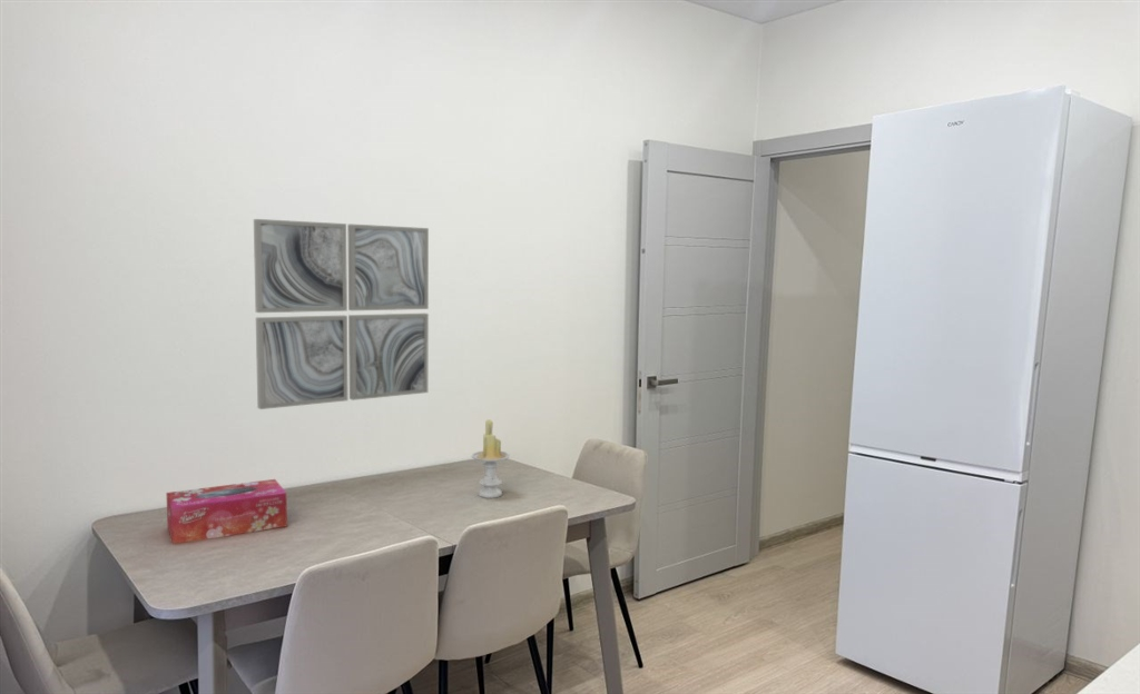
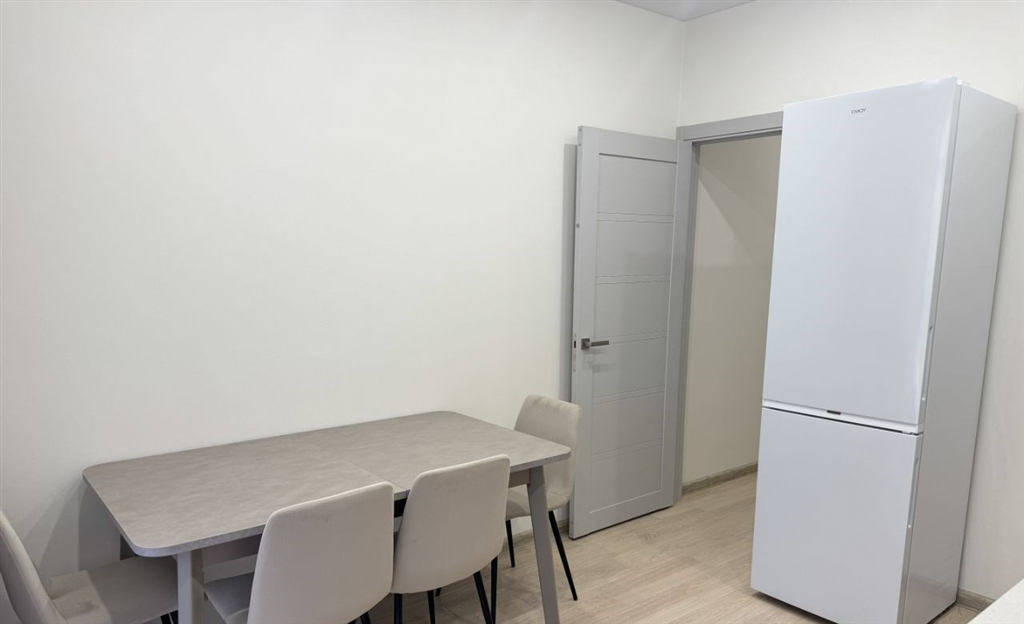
- candle [471,418,511,499]
- wall art [253,218,430,410]
- tissue box [165,478,288,545]
